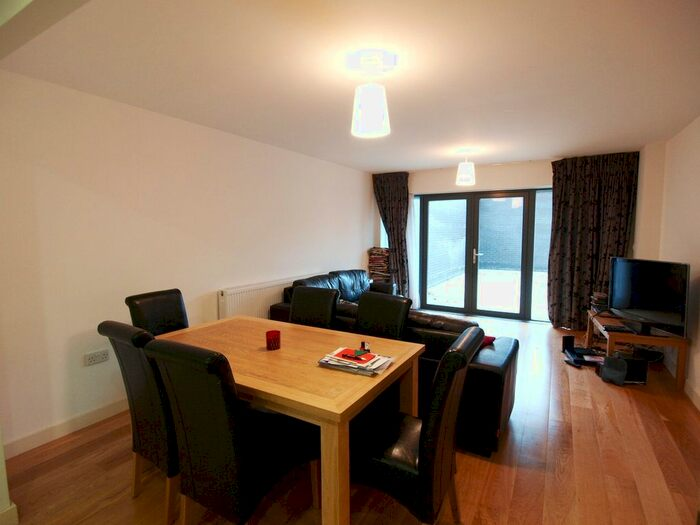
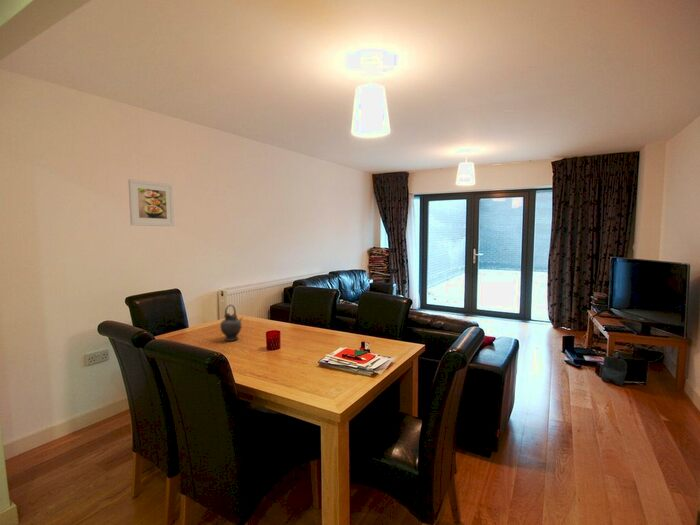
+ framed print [127,178,175,227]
+ teapot [219,304,244,342]
